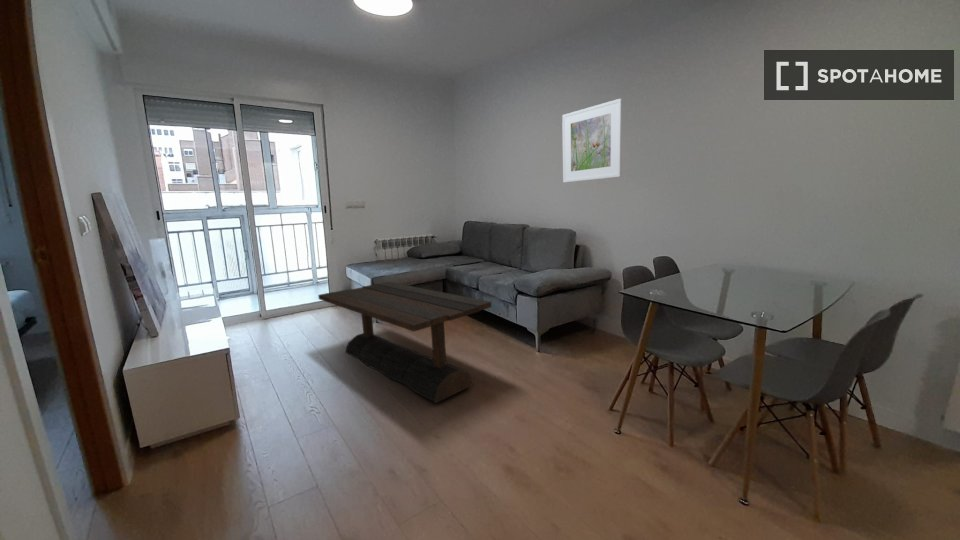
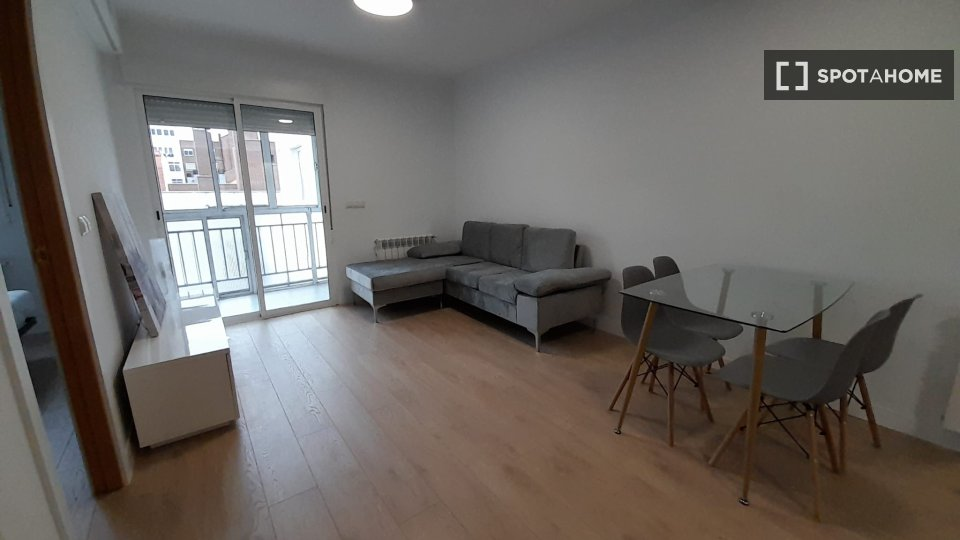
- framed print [561,97,623,183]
- coffee table [317,281,492,404]
